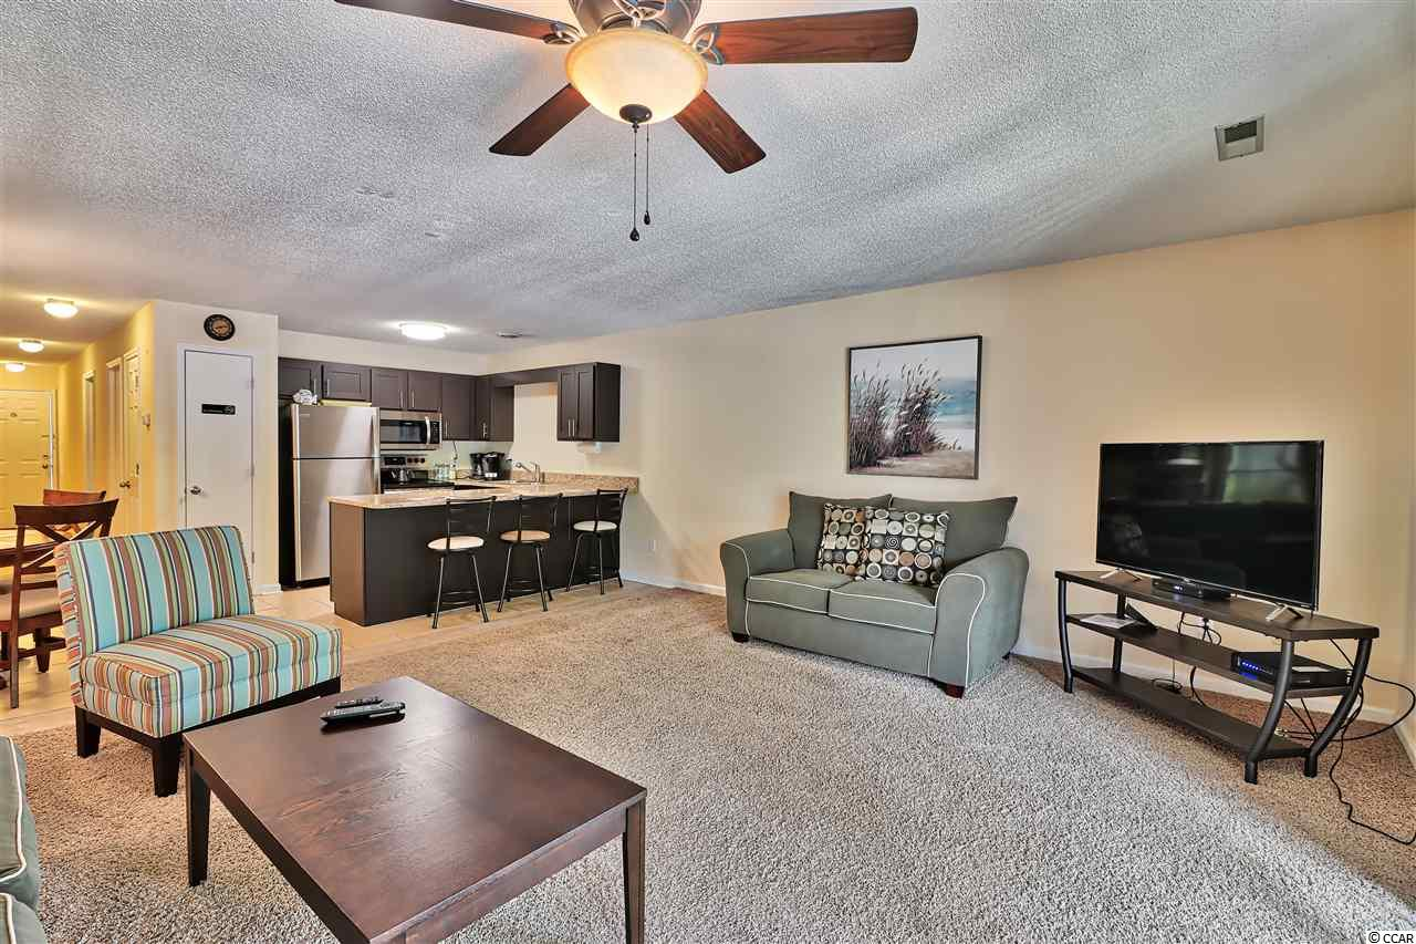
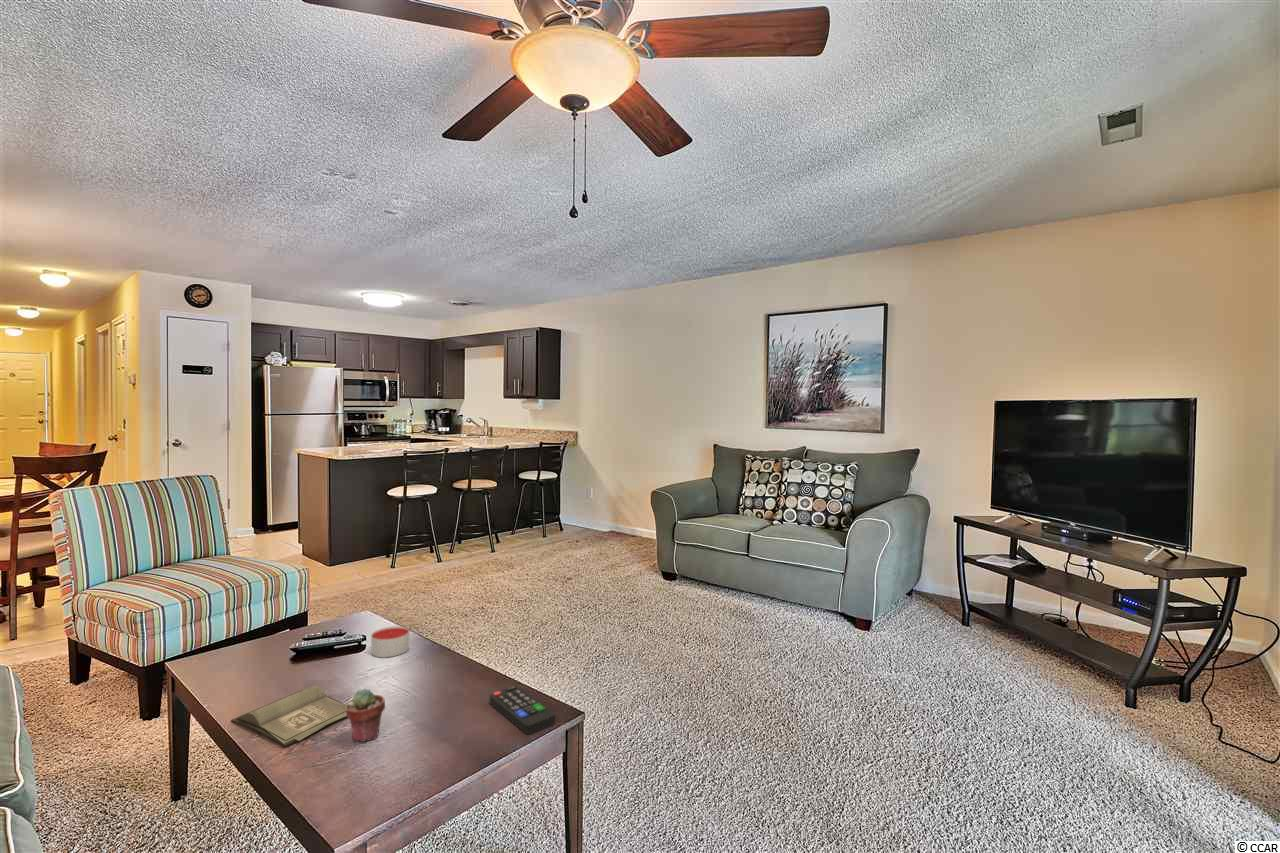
+ remote control [489,685,557,735]
+ candle [370,625,410,658]
+ hardback book [230,685,347,748]
+ potted succulent [346,688,386,743]
